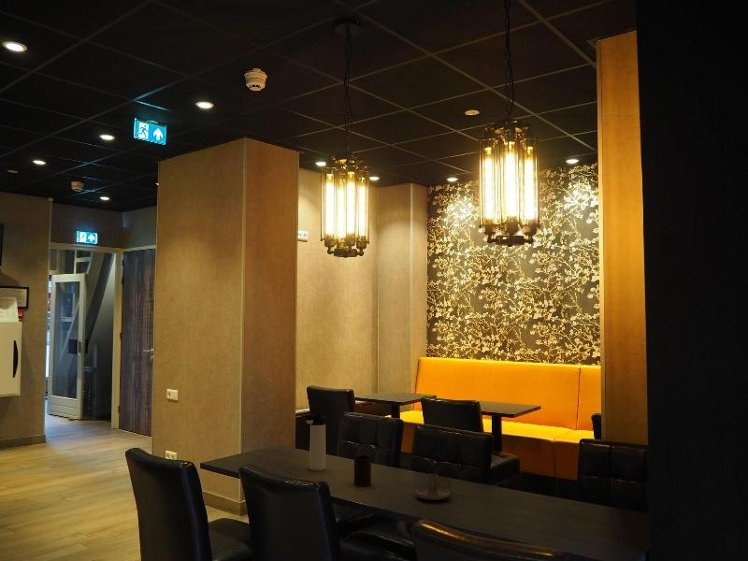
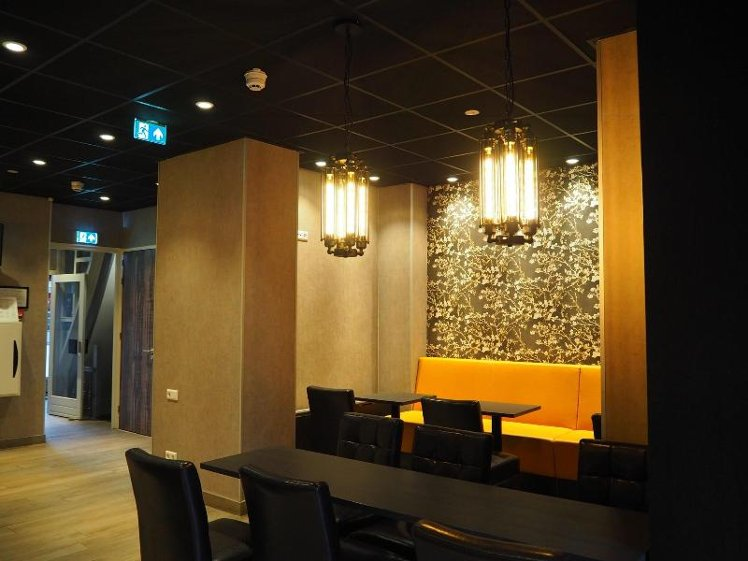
- thermos bottle [304,413,327,472]
- candle holder [415,473,451,501]
- cup [353,455,372,487]
